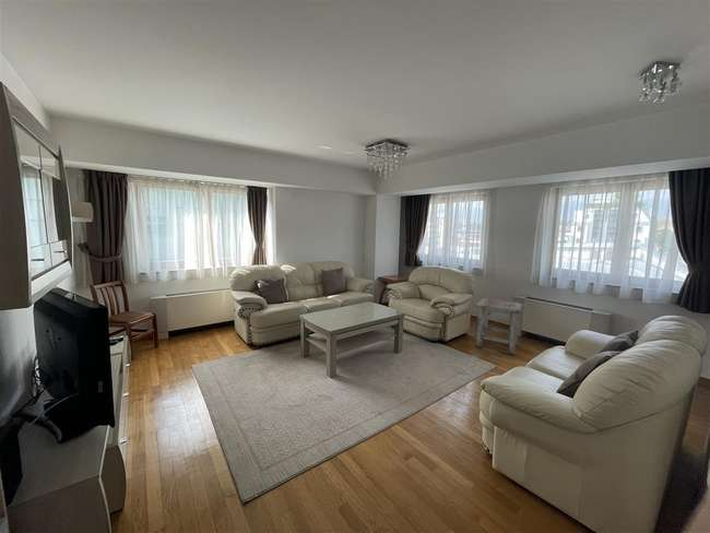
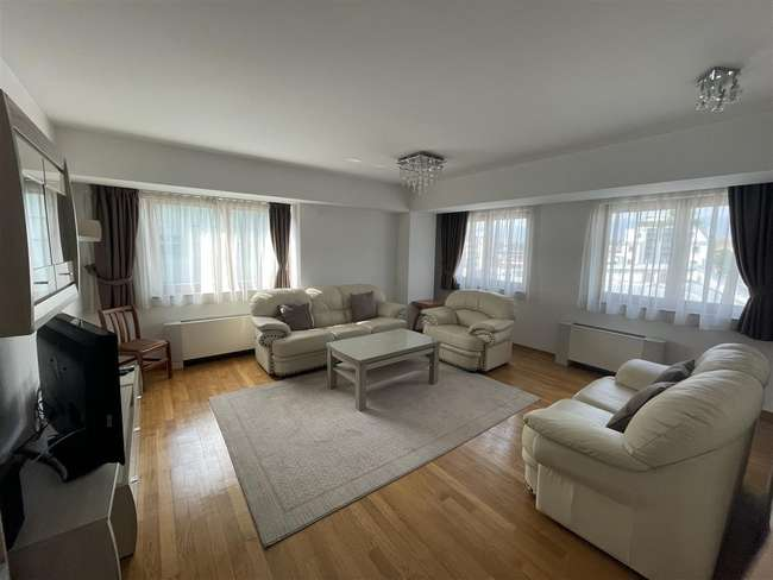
- stool [474,297,523,356]
